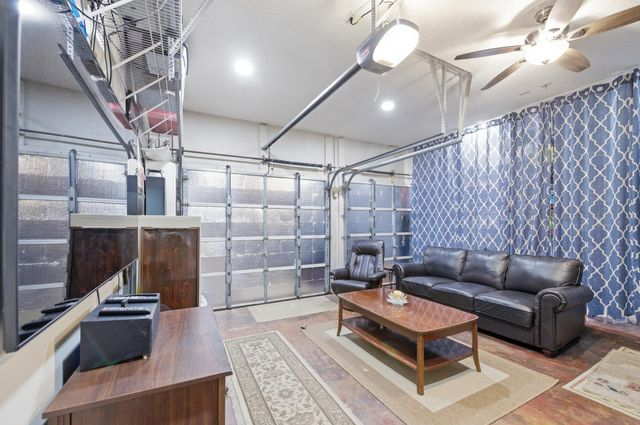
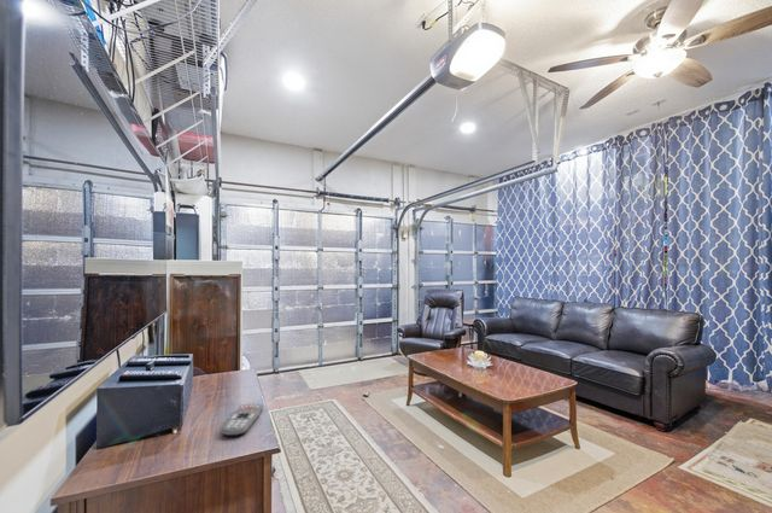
+ remote control [221,403,264,437]
